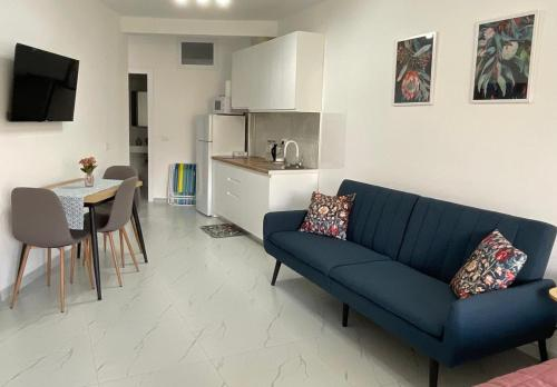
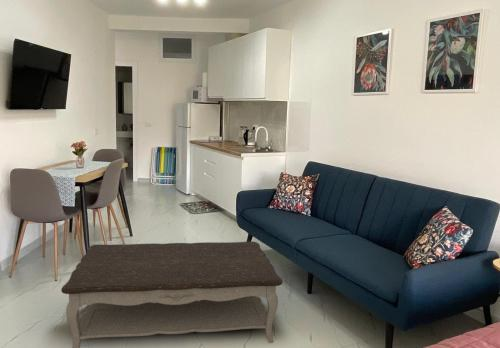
+ coffee table [60,241,283,348]
